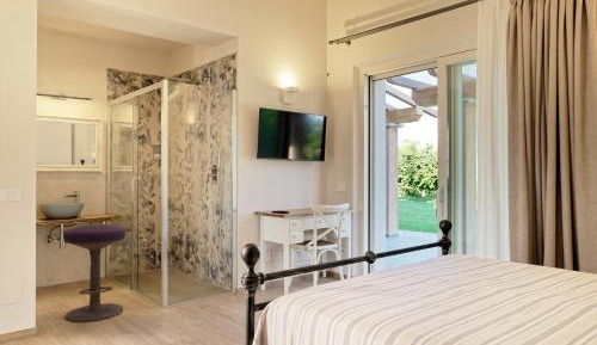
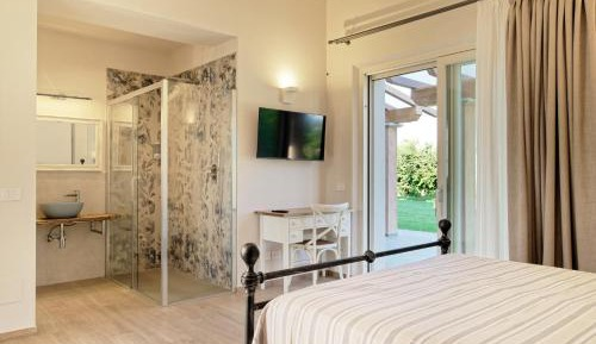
- stool [62,223,127,324]
